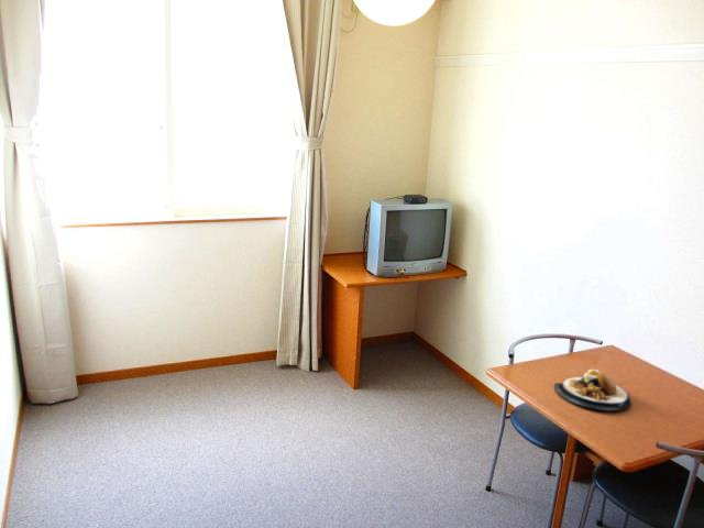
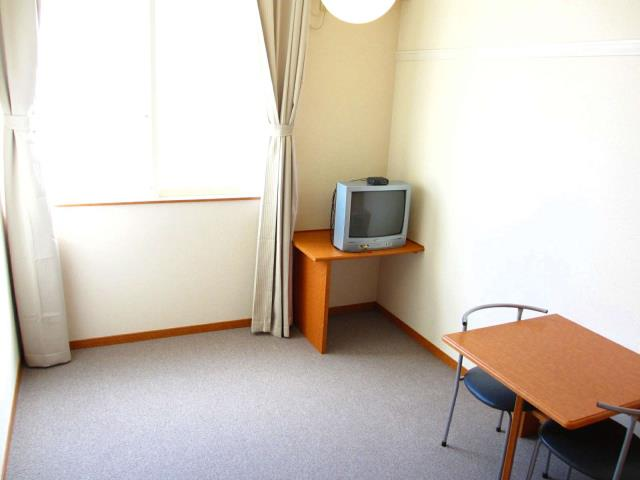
- plate [553,369,631,411]
